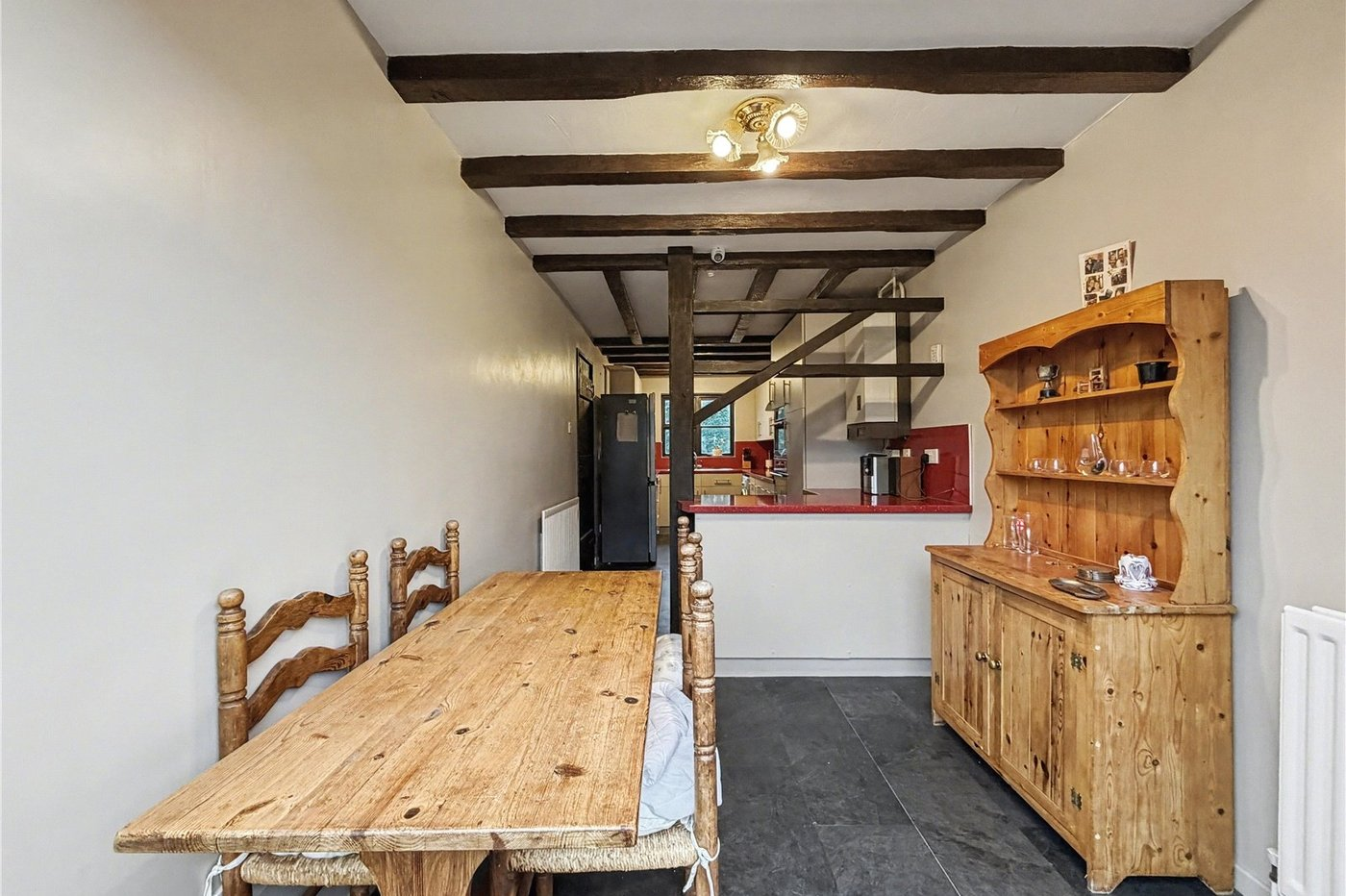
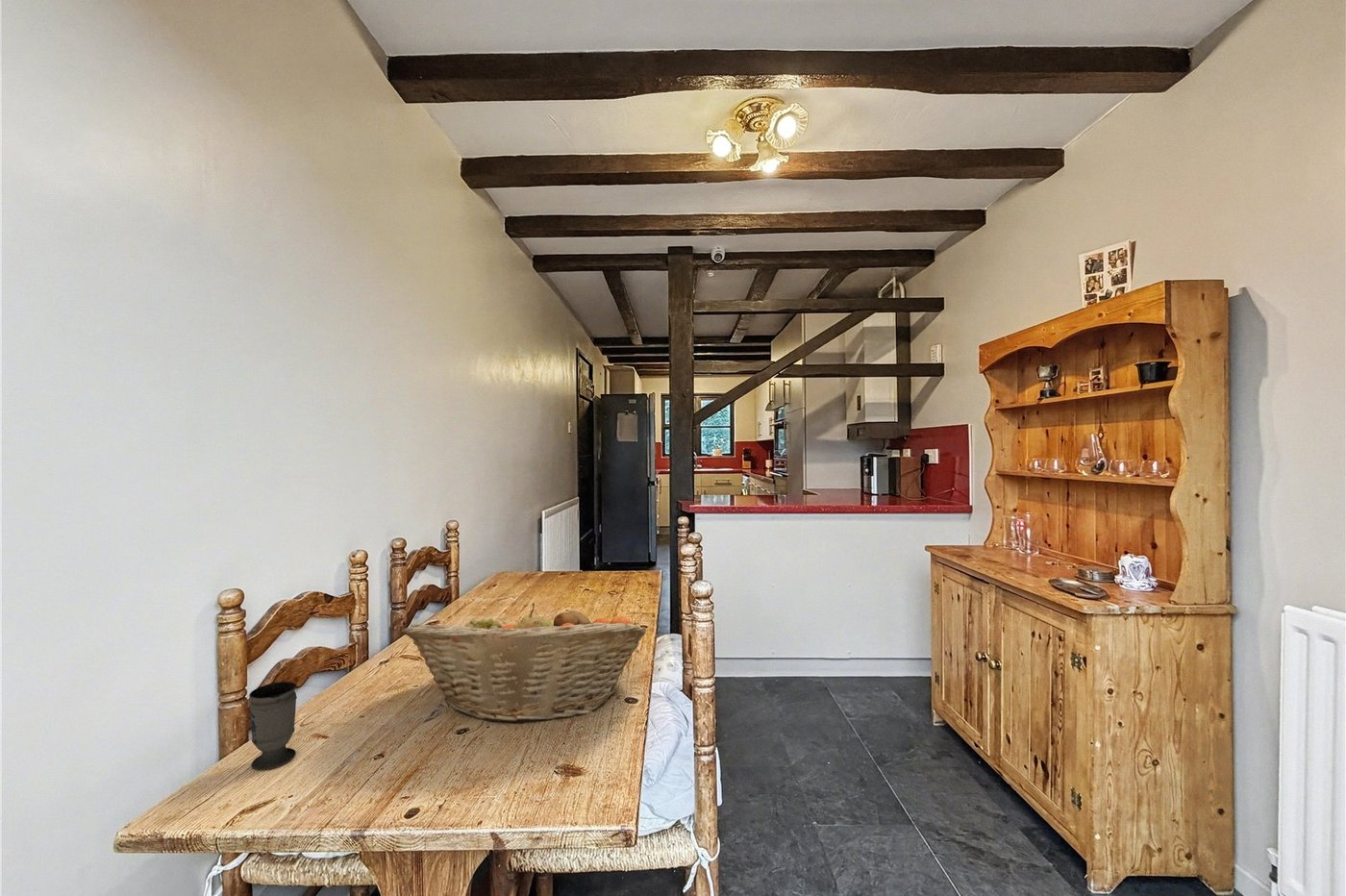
+ fruit basket [403,602,647,725]
+ cup [248,681,298,771]
